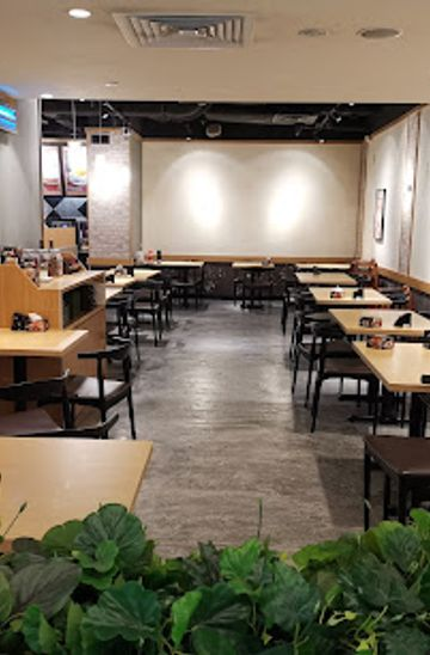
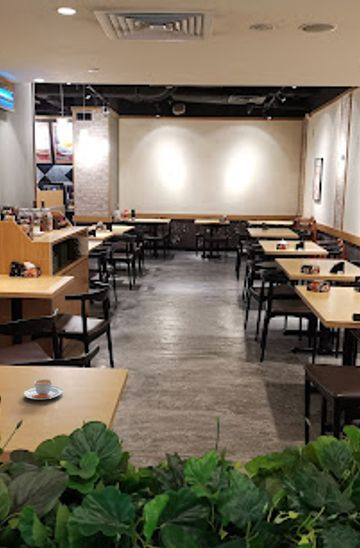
+ teacup [23,378,64,400]
